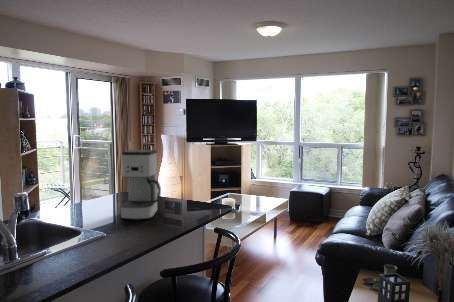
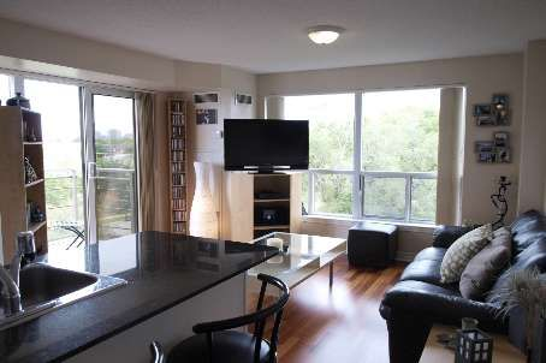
- coffee maker [120,149,162,221]
